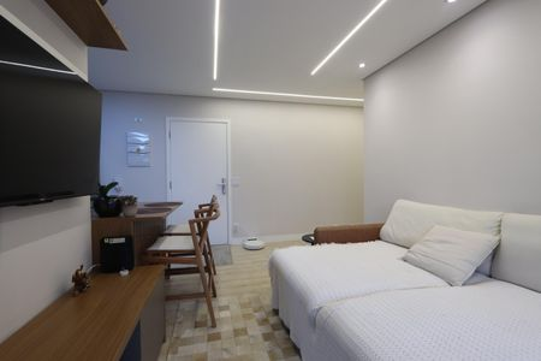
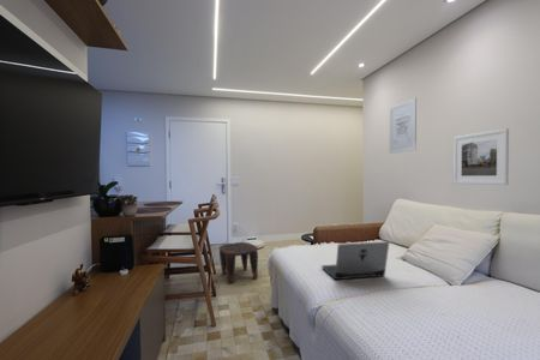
+ wall art [388,97,418,155]
+ laptop [320,240,390,281]
+ stool [218,241,259,284]
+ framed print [452,127,510,186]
